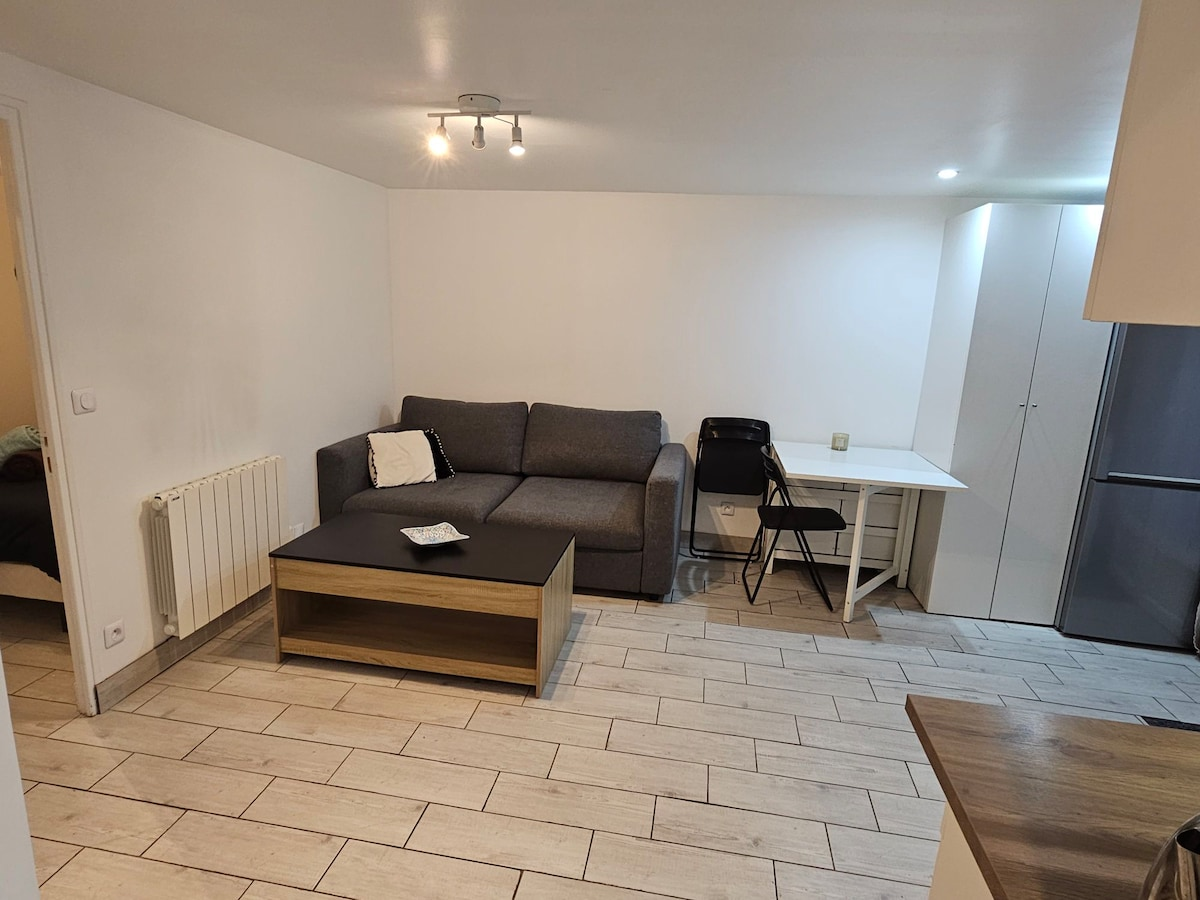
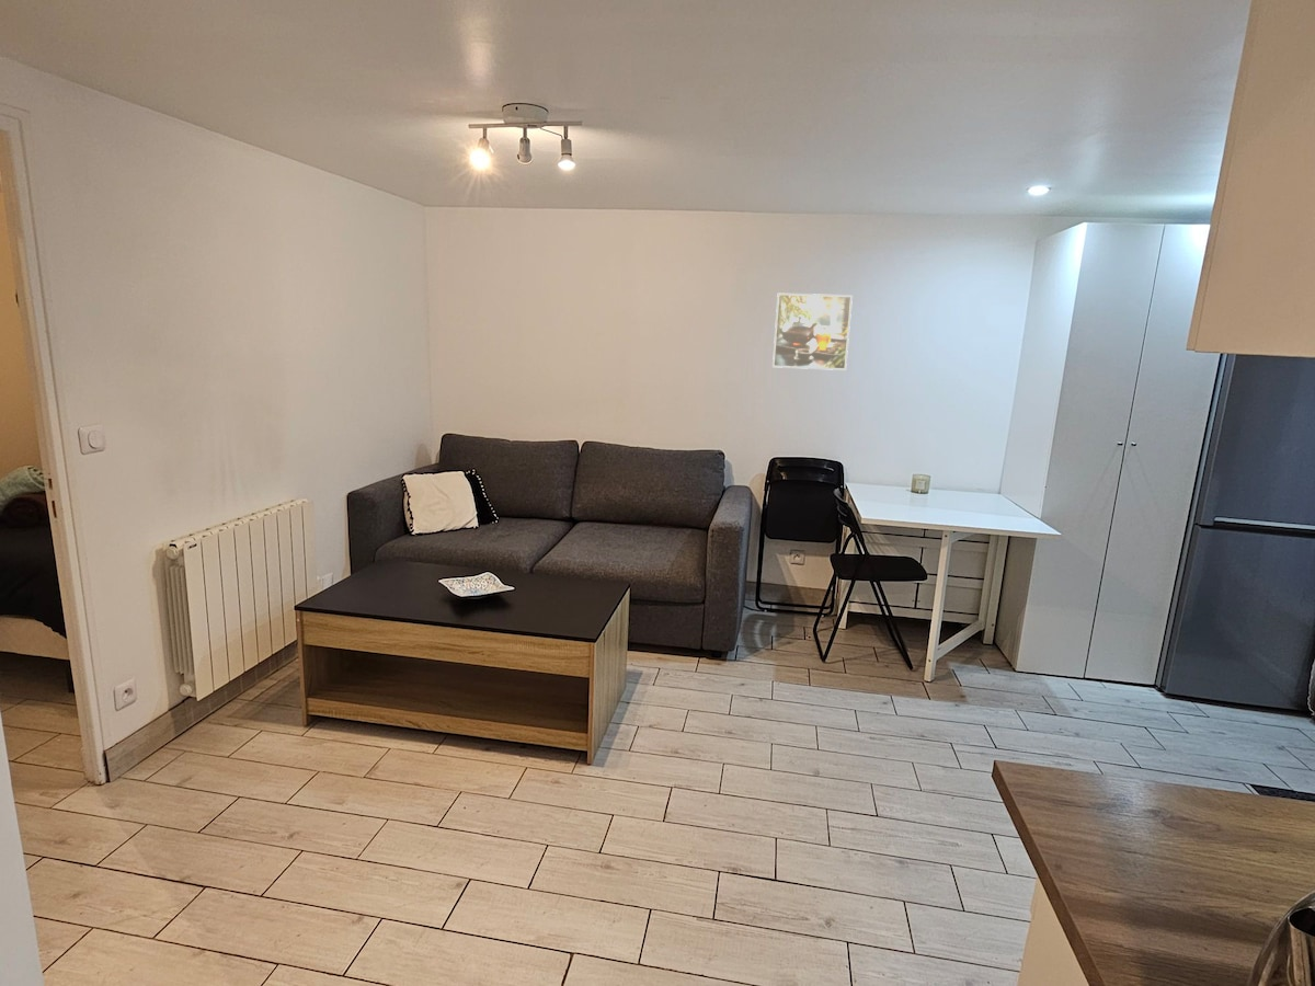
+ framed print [771,293,854,371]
